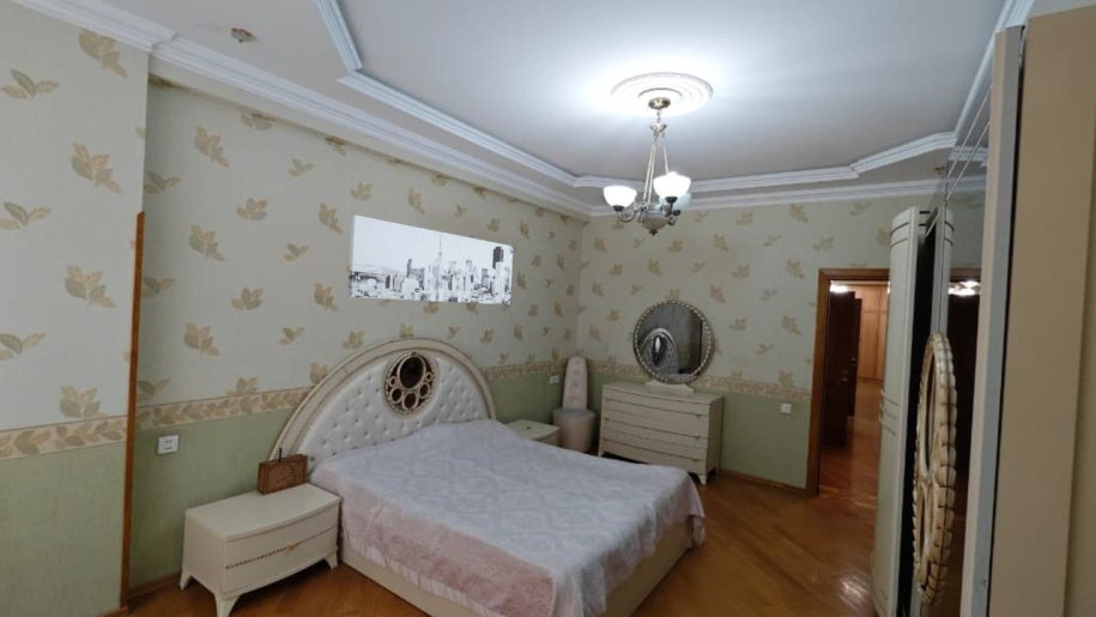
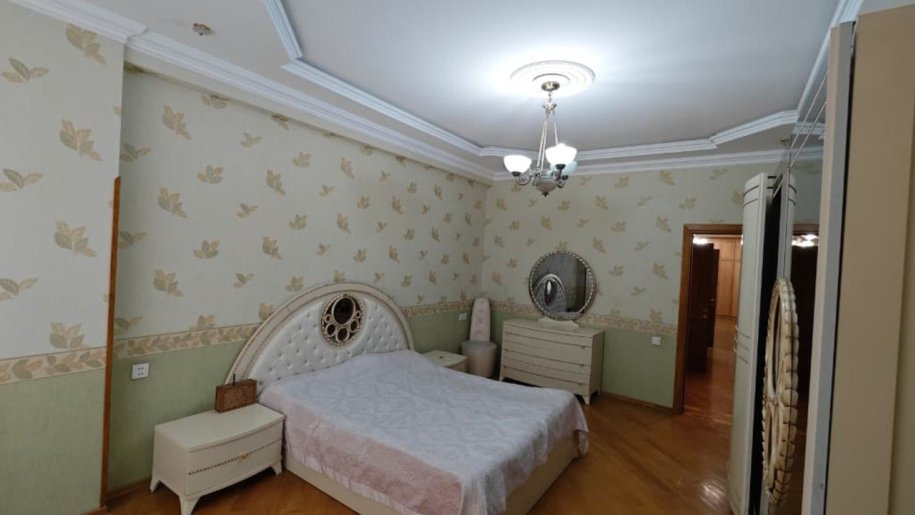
- wall art [346,214,514,306]
